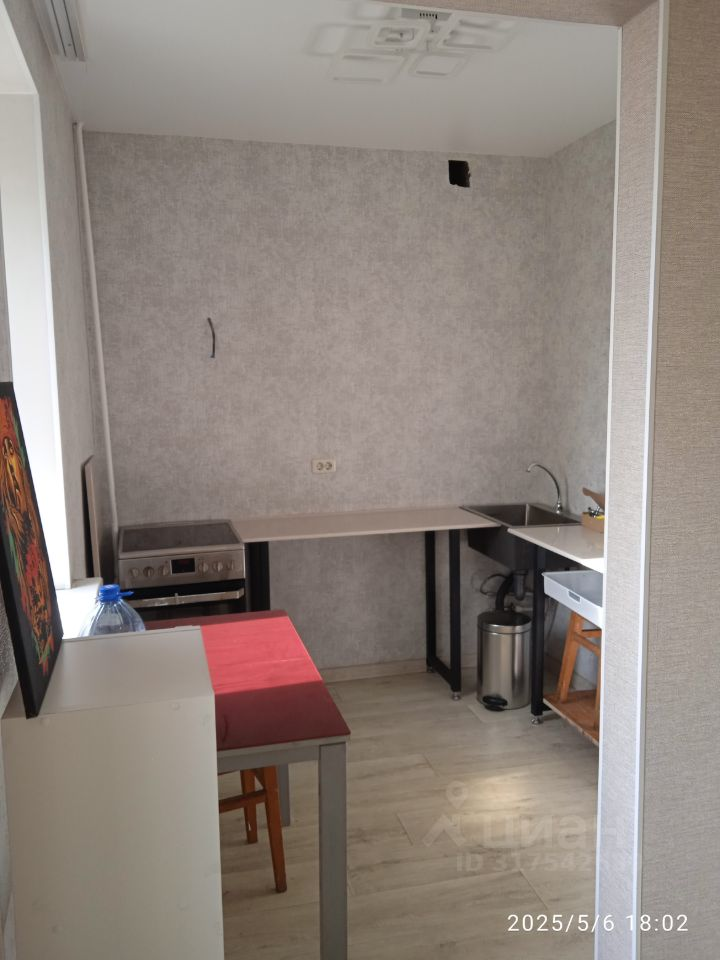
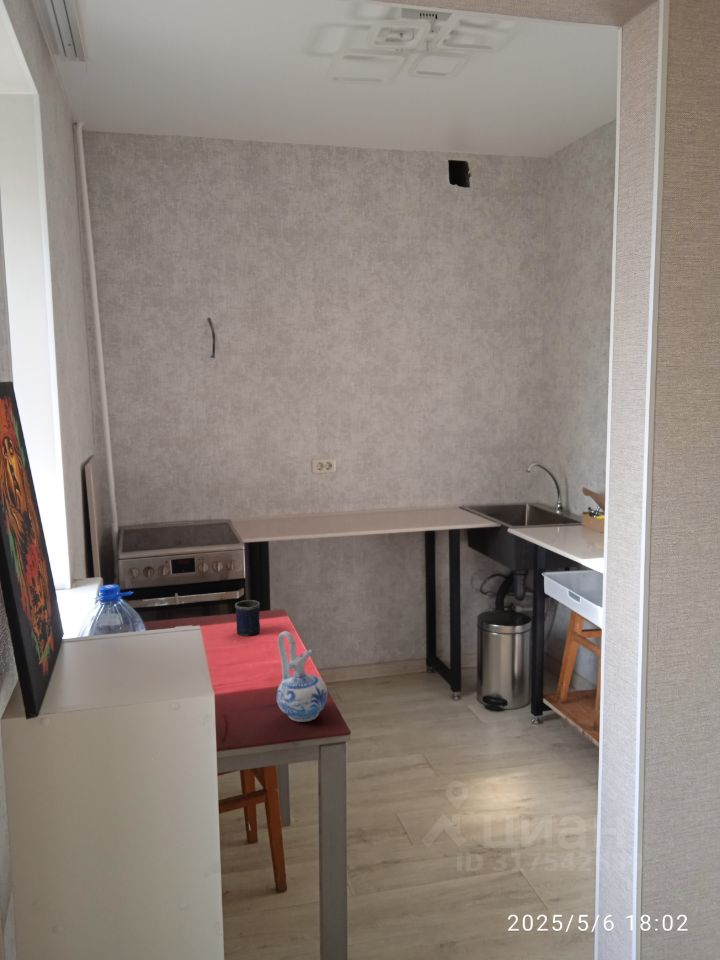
+ mug [234,599,261,637]
+ ceramic pitcher [275,630,328,723]
